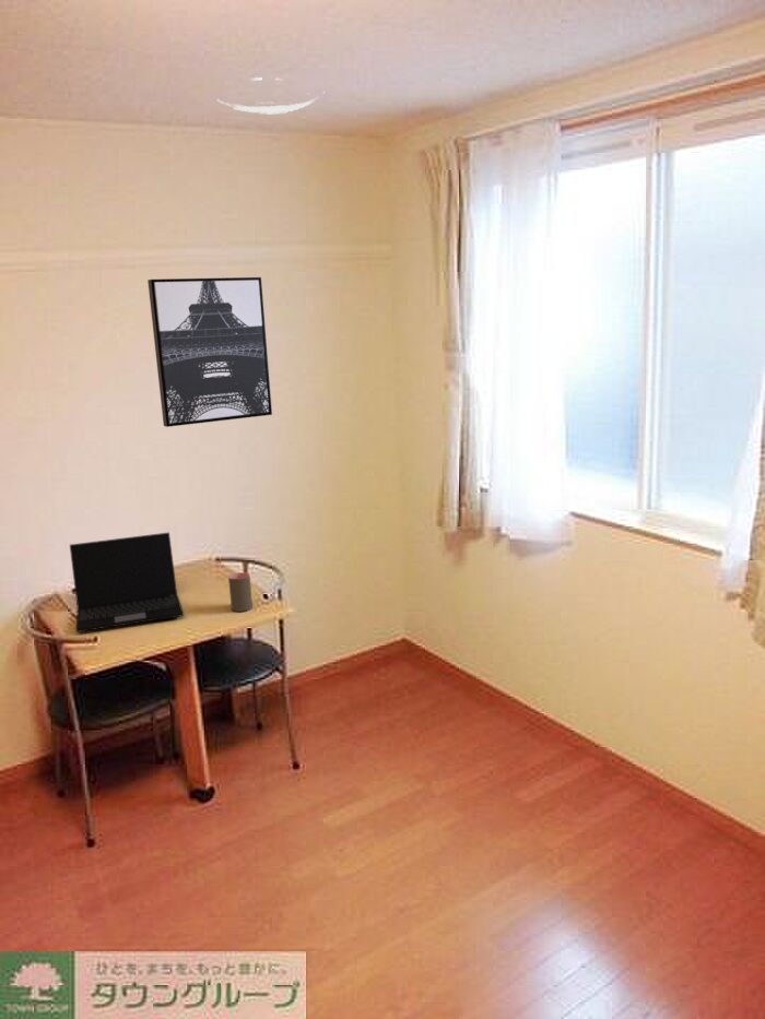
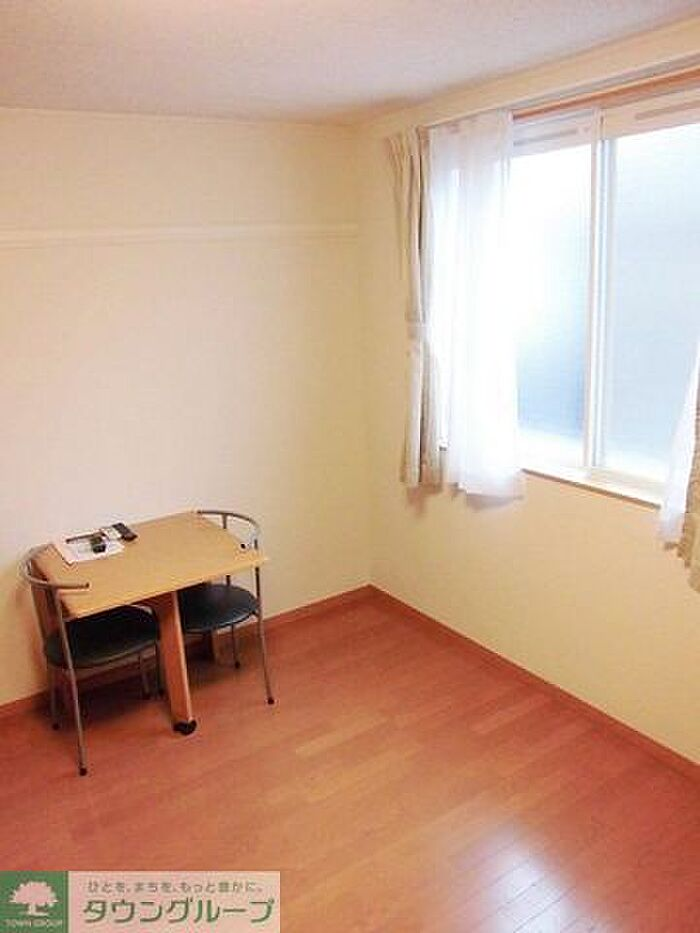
- wall art [146,276,273,428]
- laptop [69,531,185,633]
- cup [227,571,254,613]
- ceiling light [216,76,326,116]
